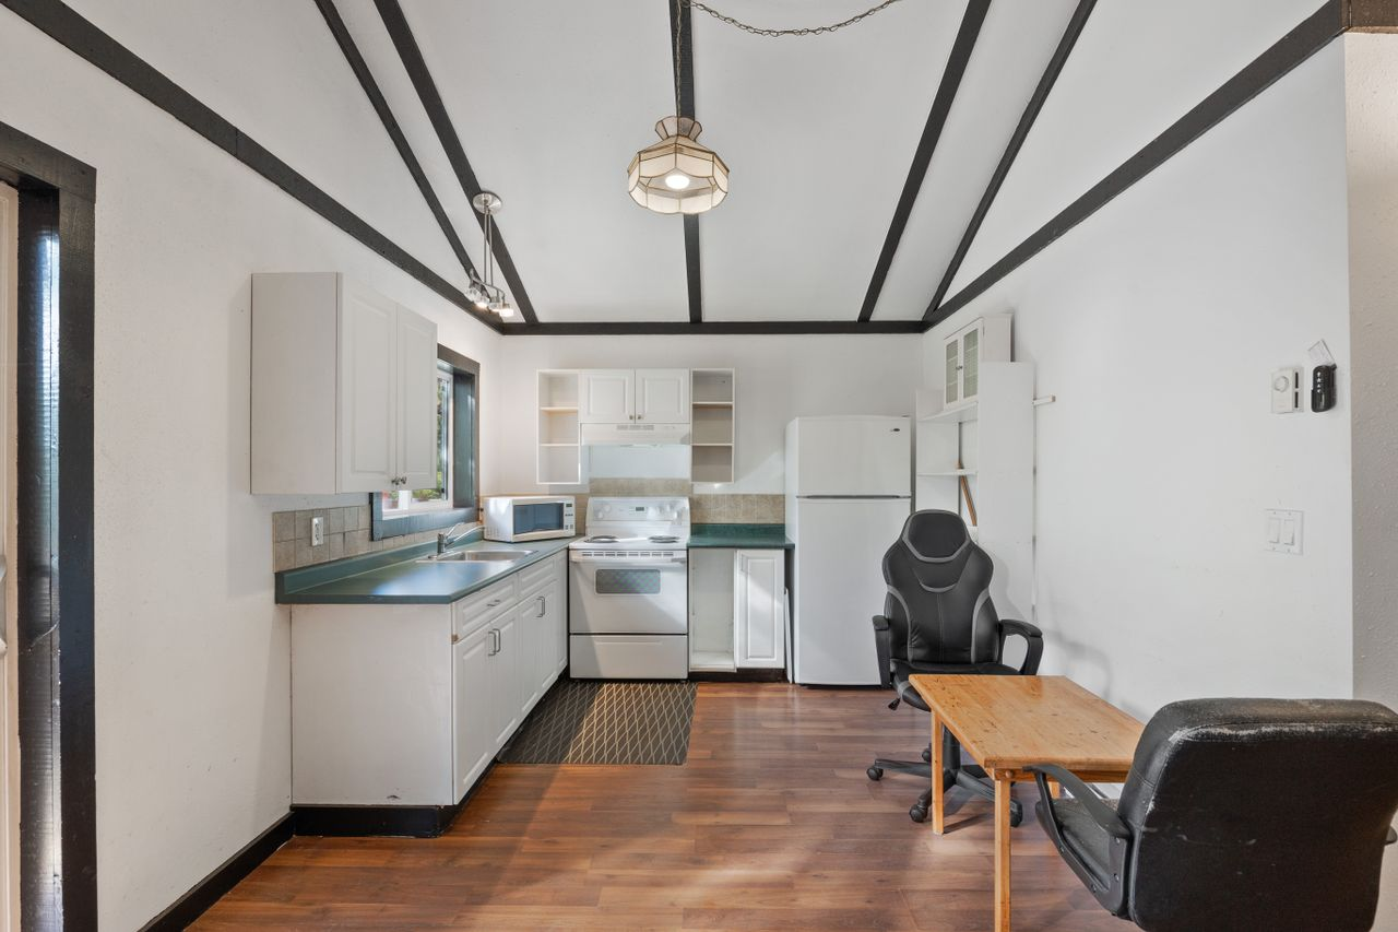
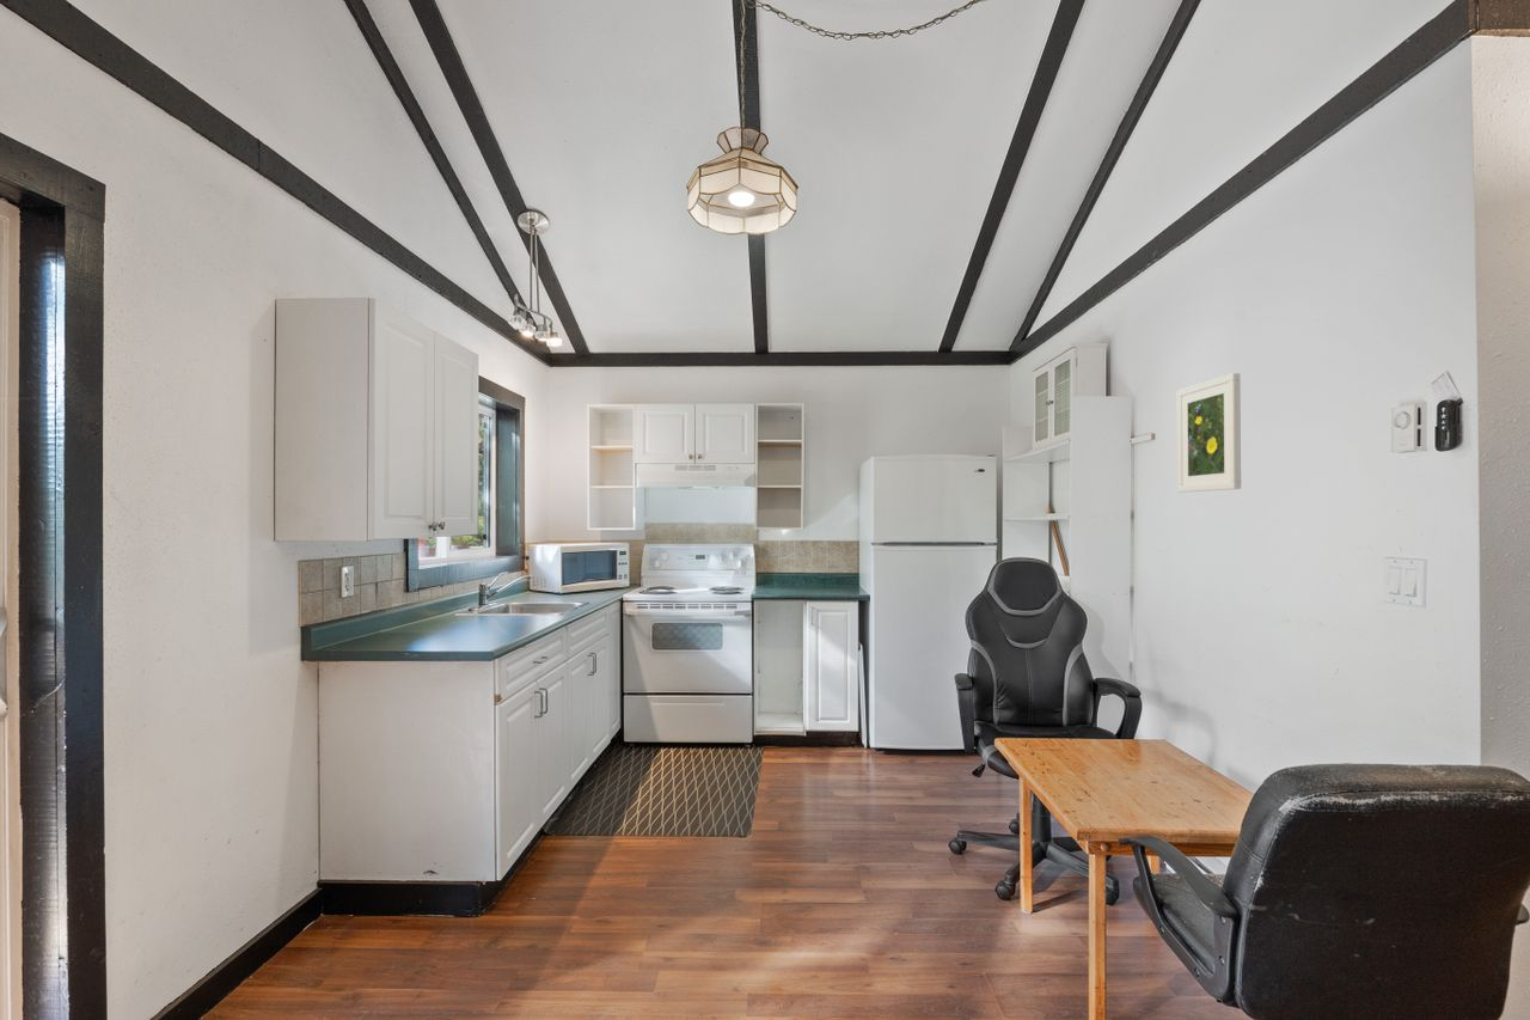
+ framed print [1176,372,1242,494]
